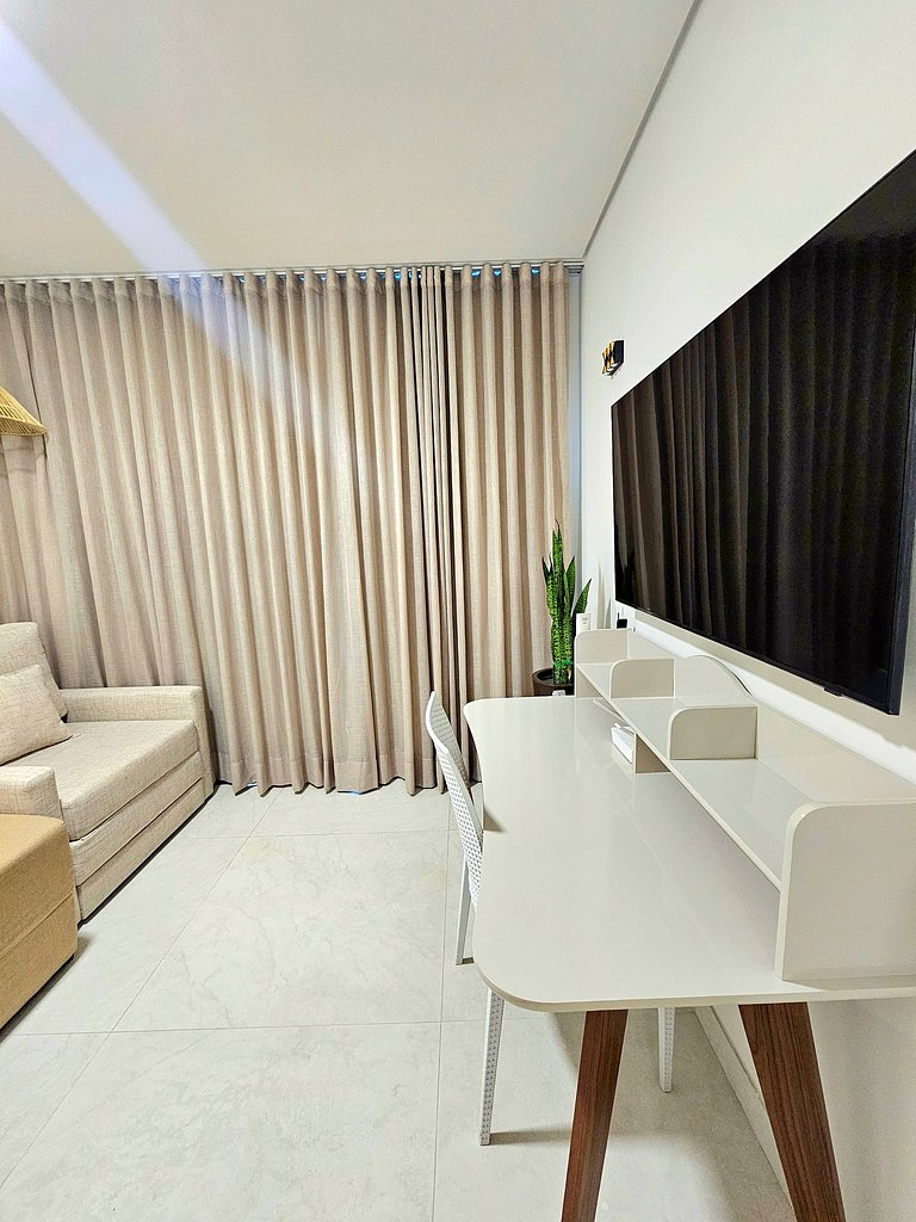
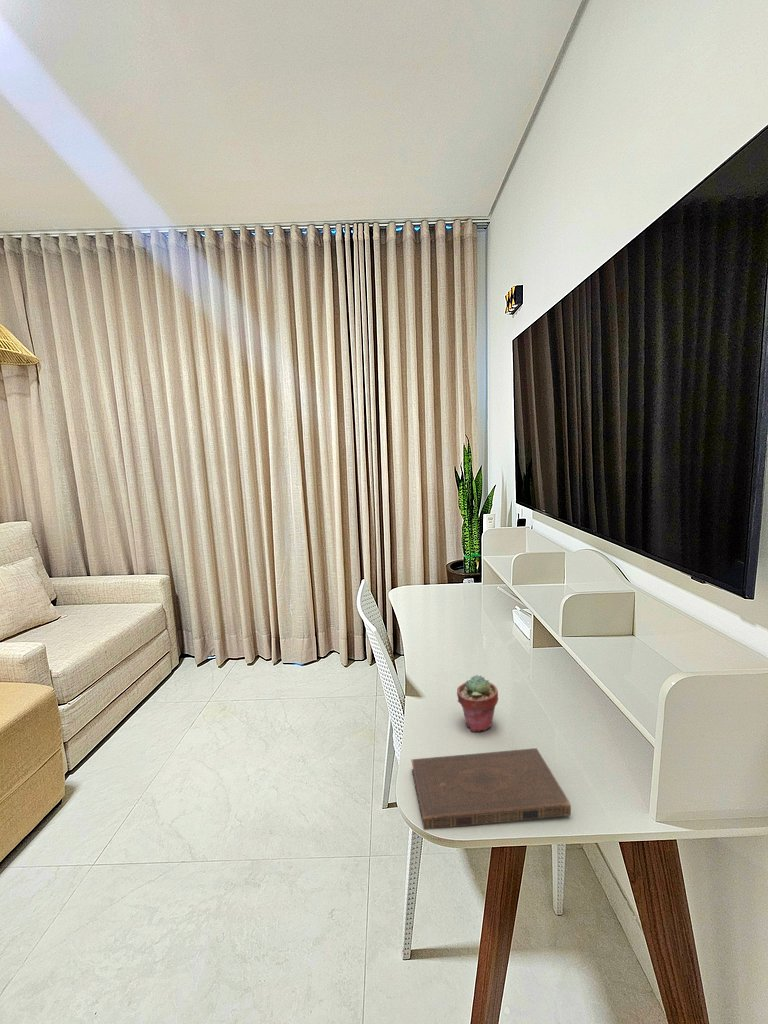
+ potted succulent [456,674,499,733]
+ book [410,747,572,831]
